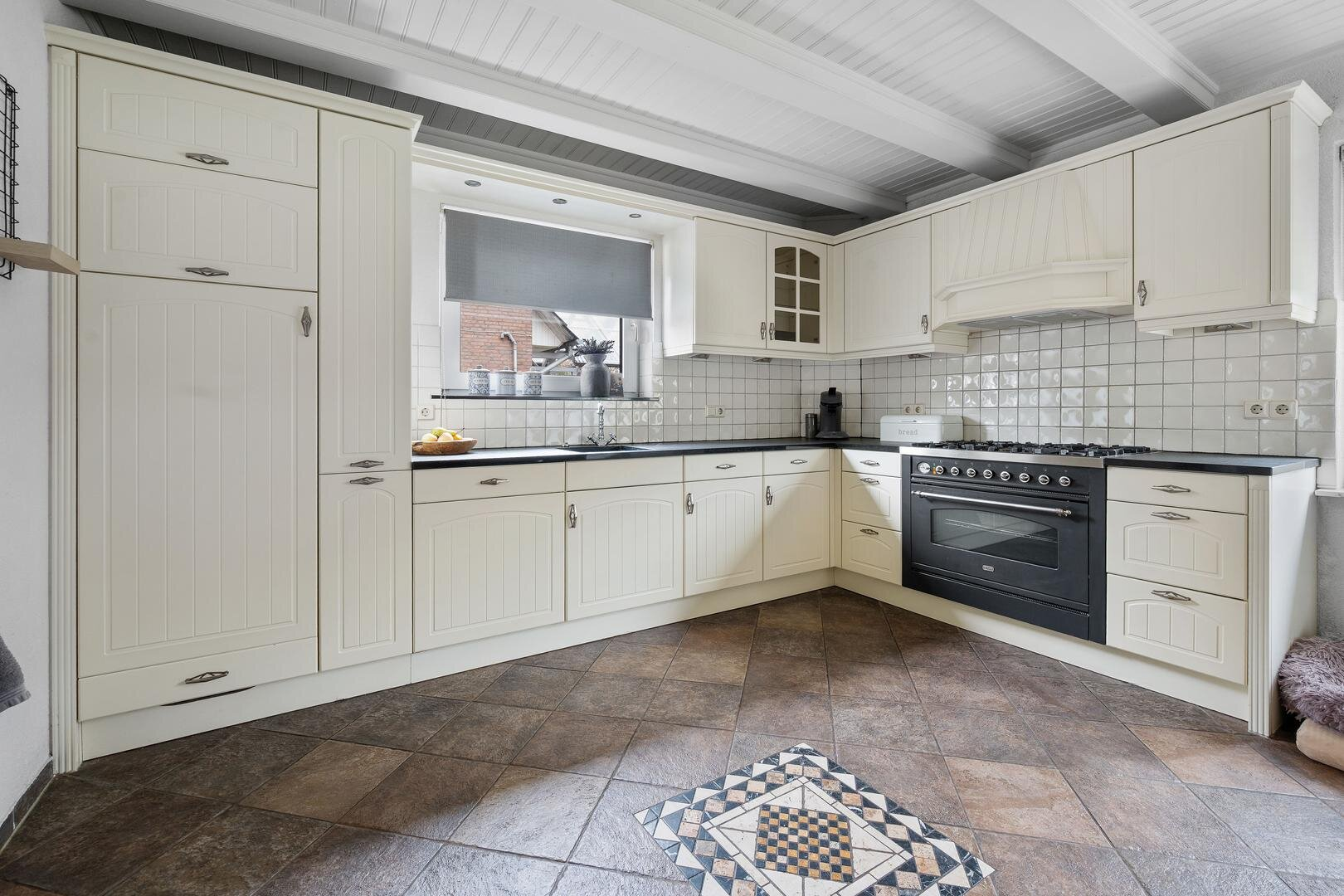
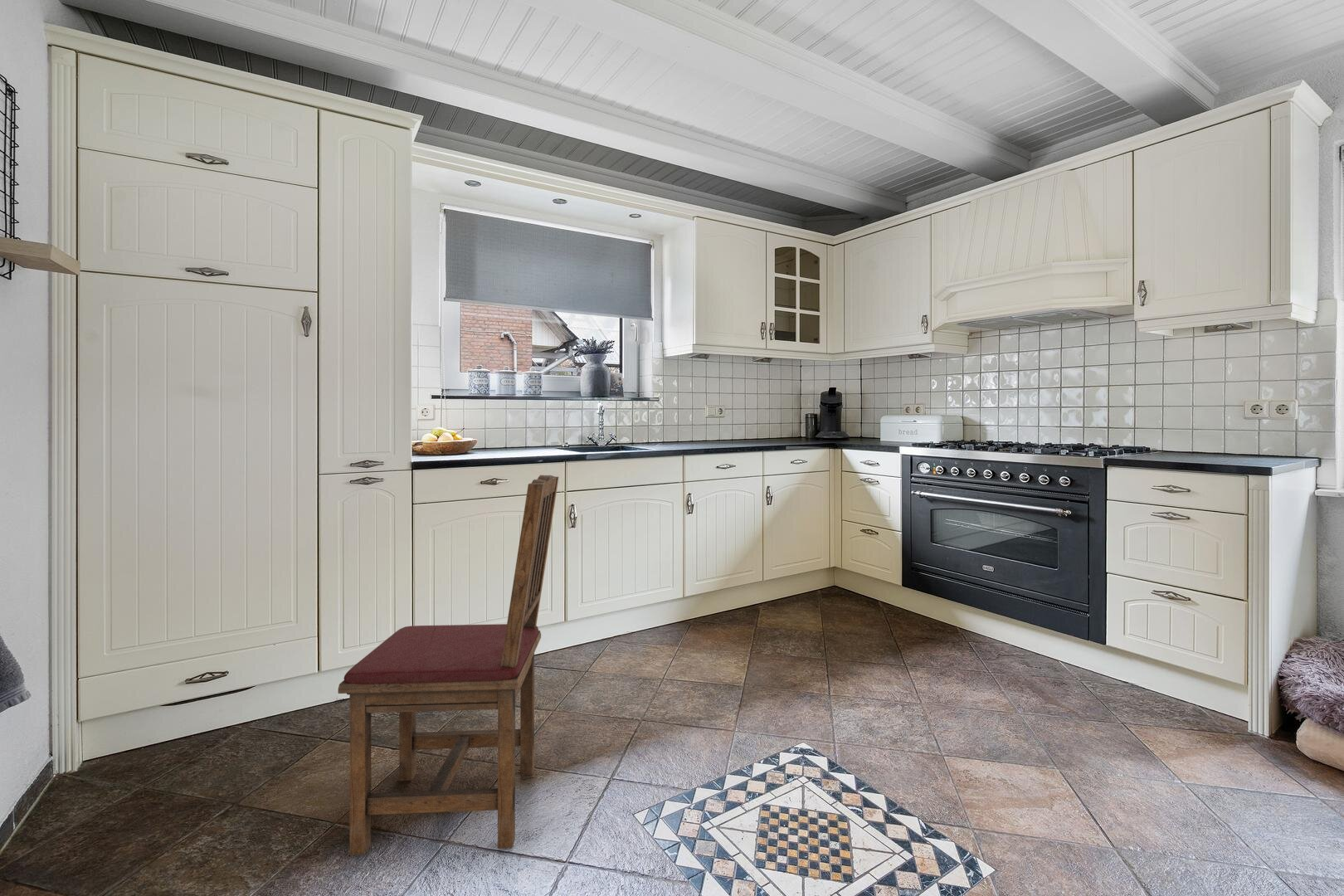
+ dining chair [338,475,559,856]
